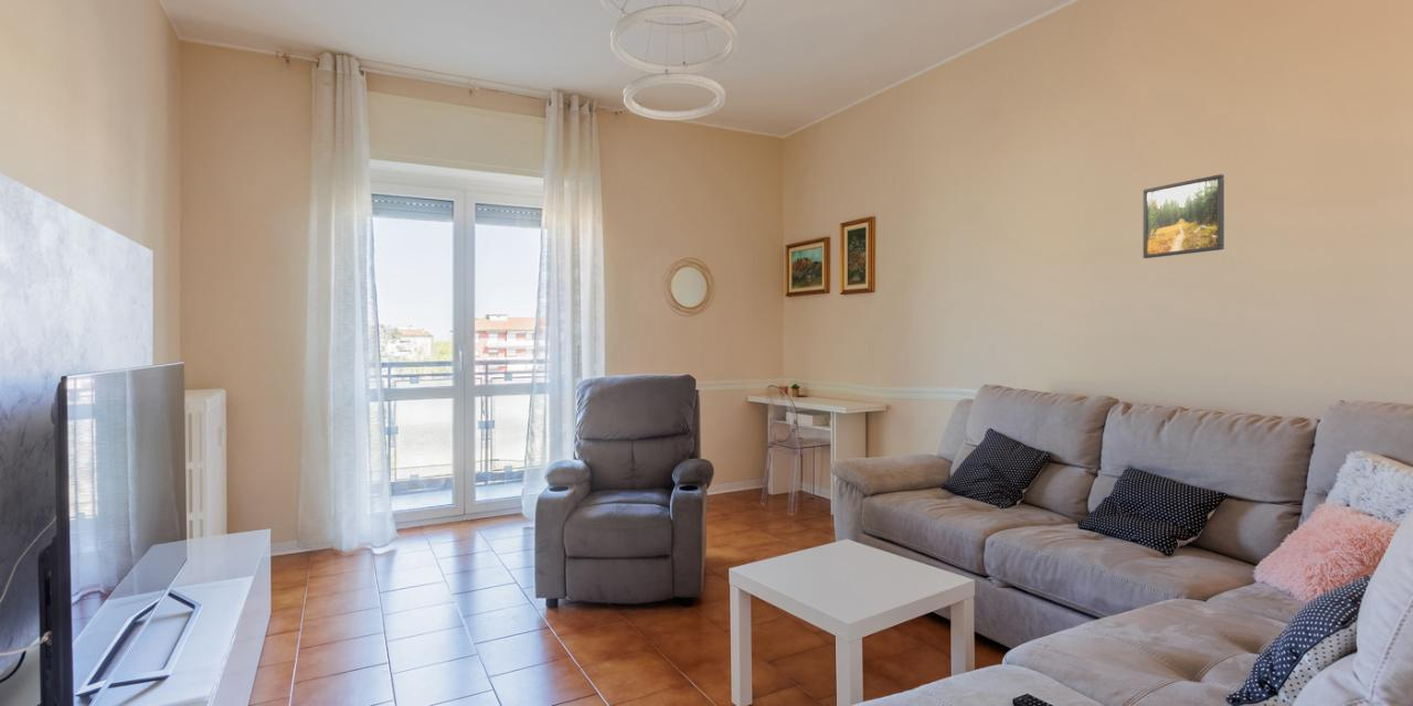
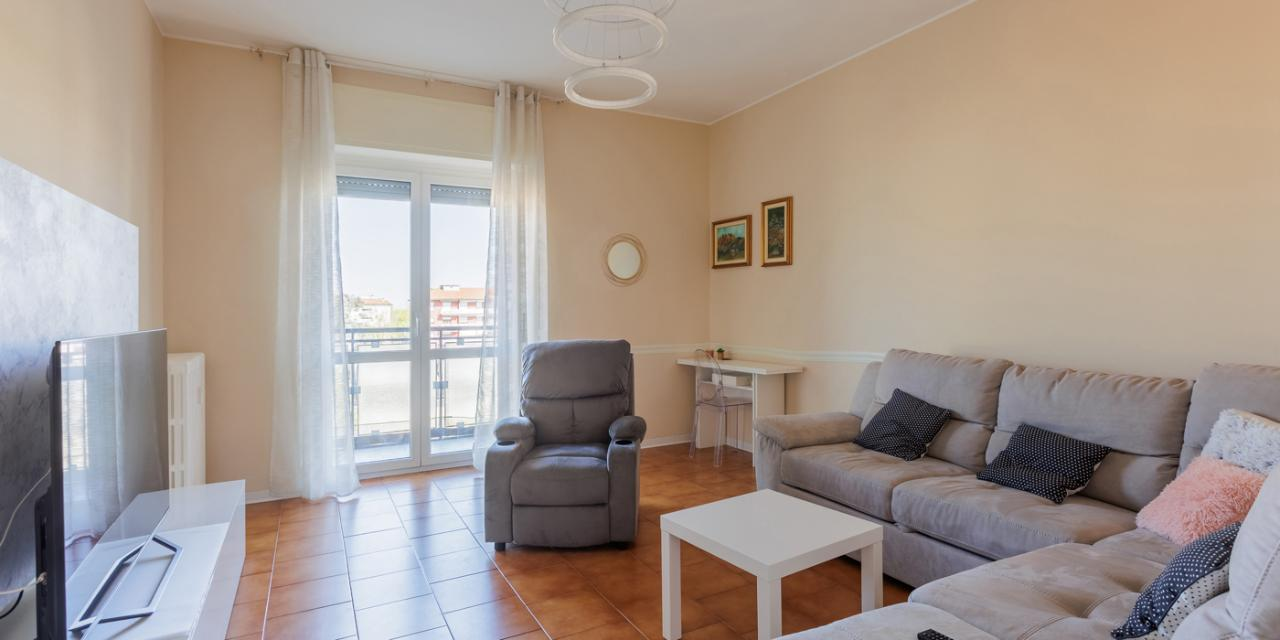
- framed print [1143,173,1225,259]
